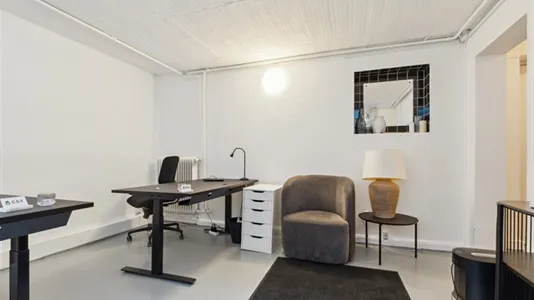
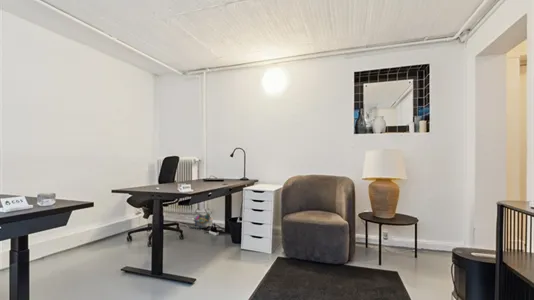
+ waste bin [189,210,215,229]
